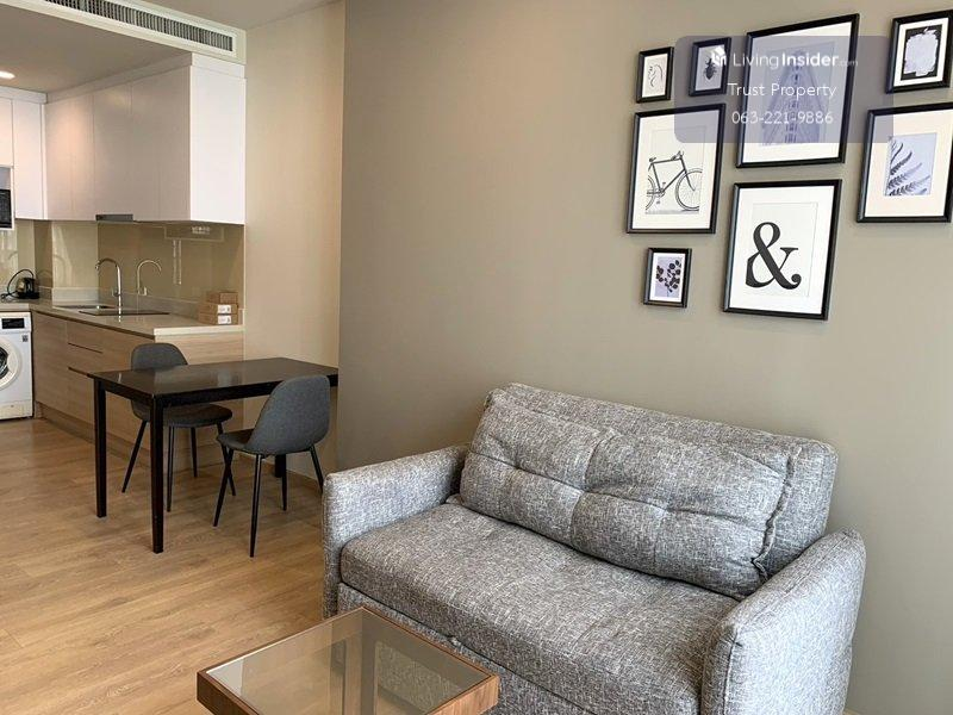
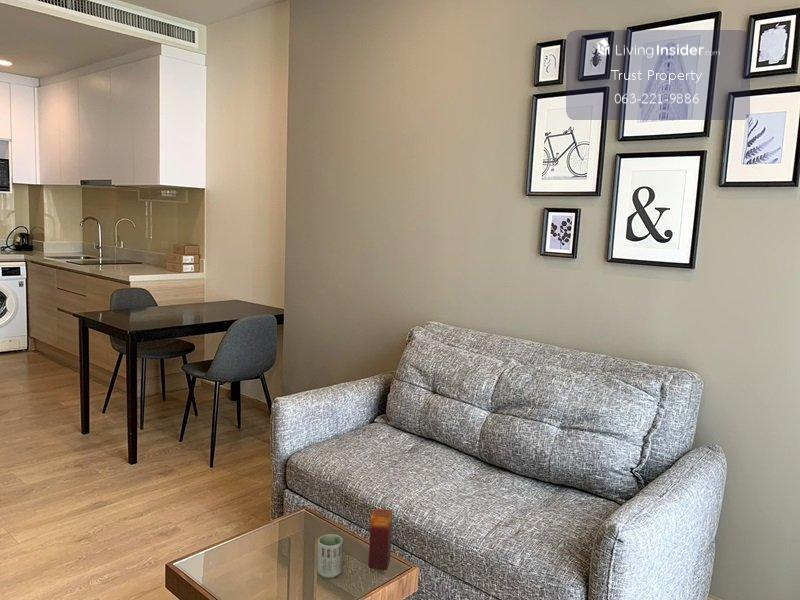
+ candle [367,508,394,571]
+ cup [317,533,344,579]
